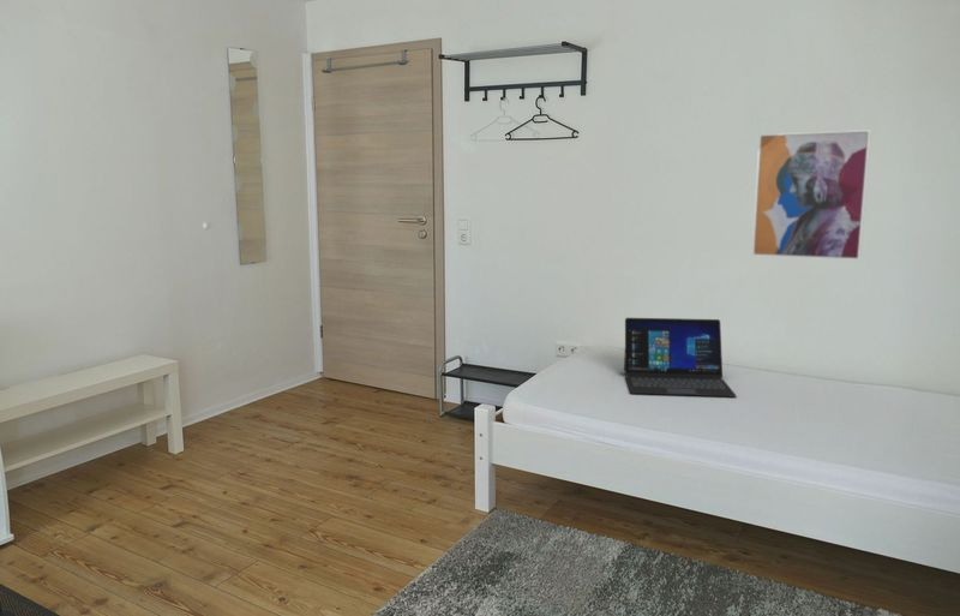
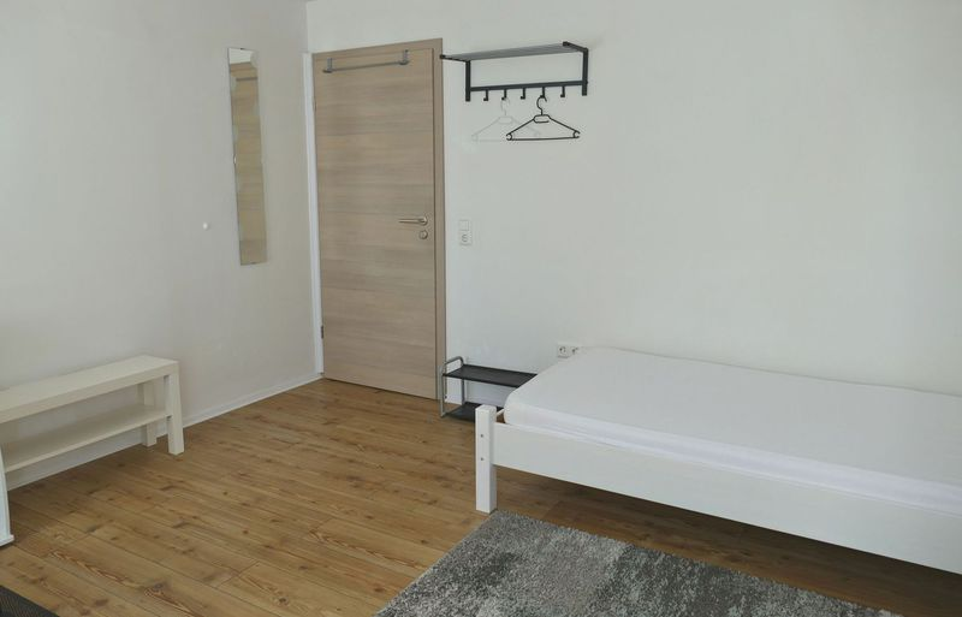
- wall art [750,128,872,262]
- laptop [623,317,738,399]
